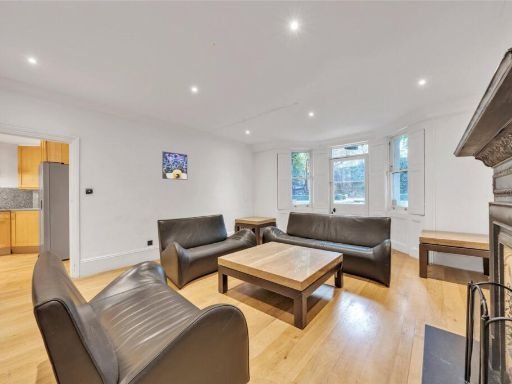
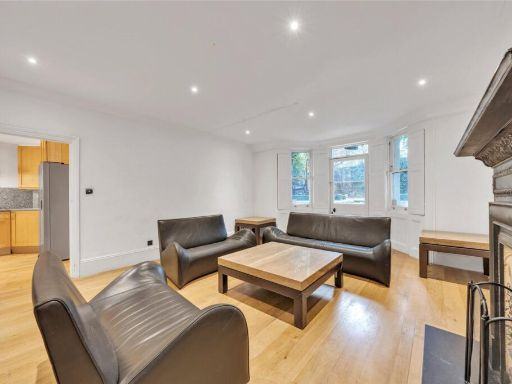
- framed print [161,150,188,181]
